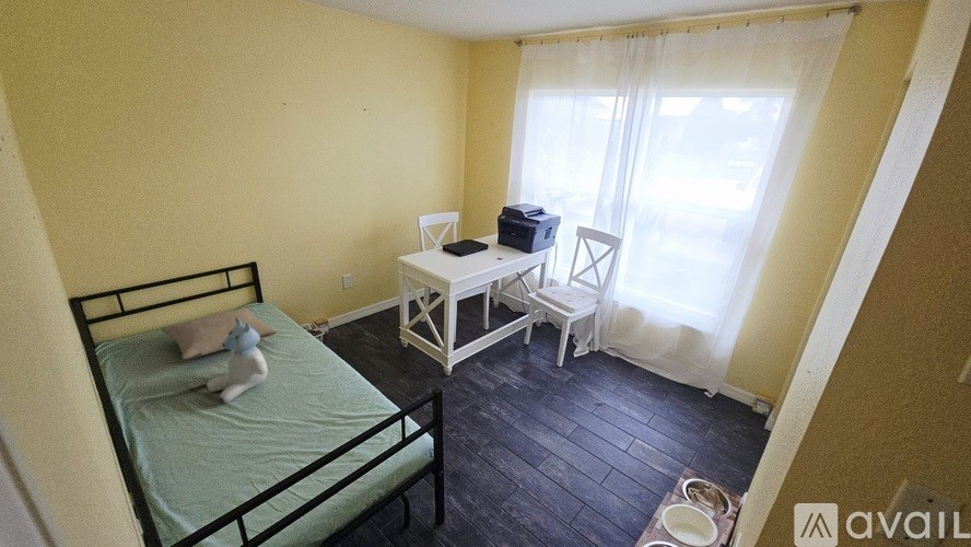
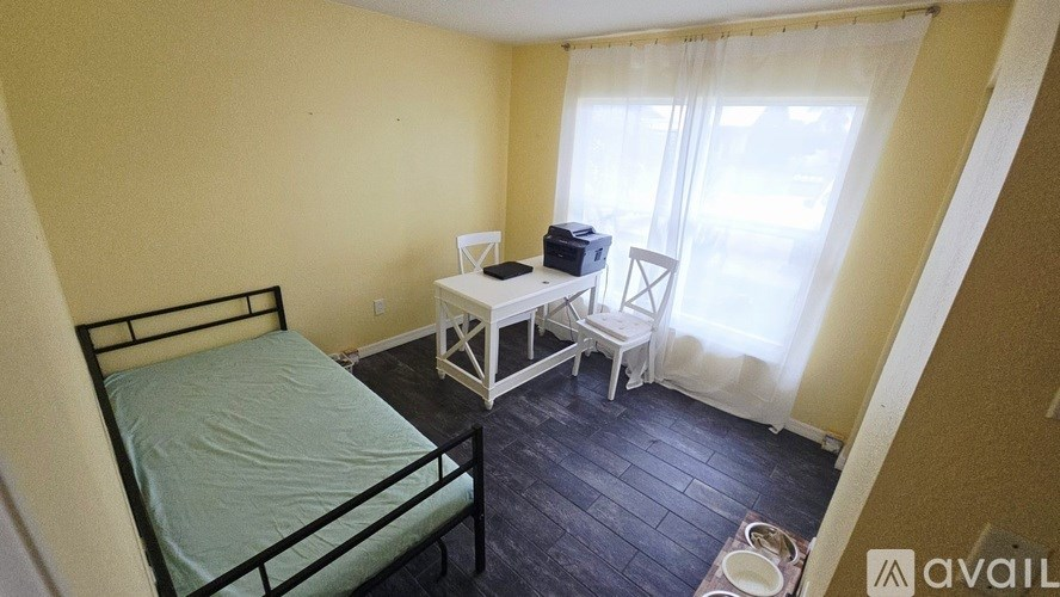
- pillow [160,307,278,361]
- stuffed bear [206,317,269,404]
